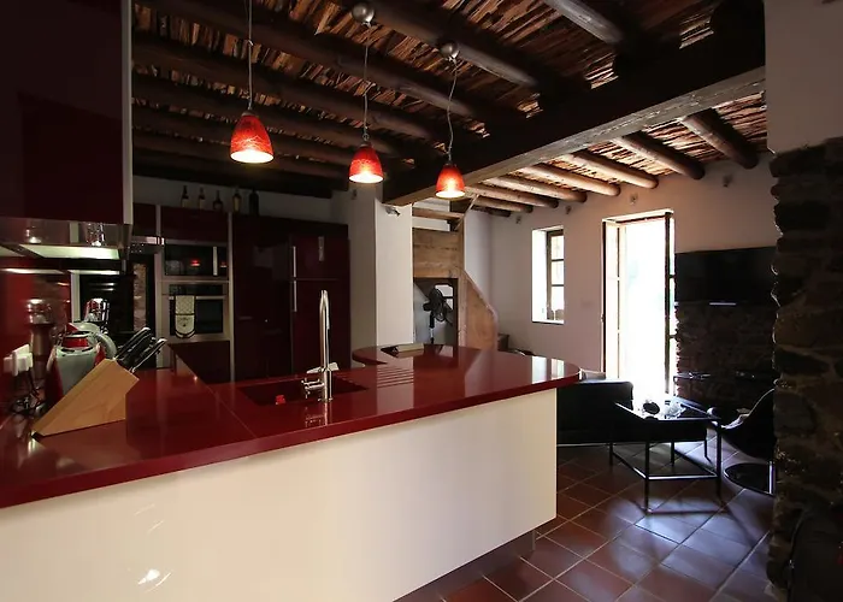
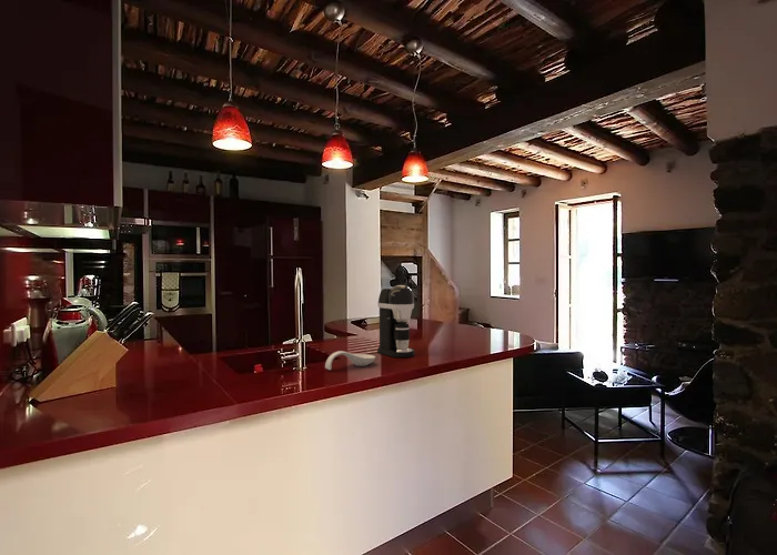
+ spoon rest [324,350,376,371]
+ coffee maker [376,284,415,359]
